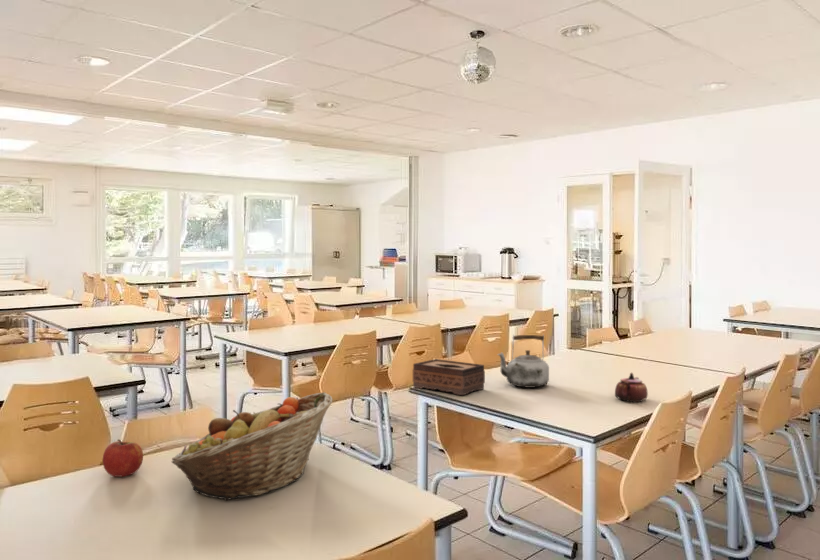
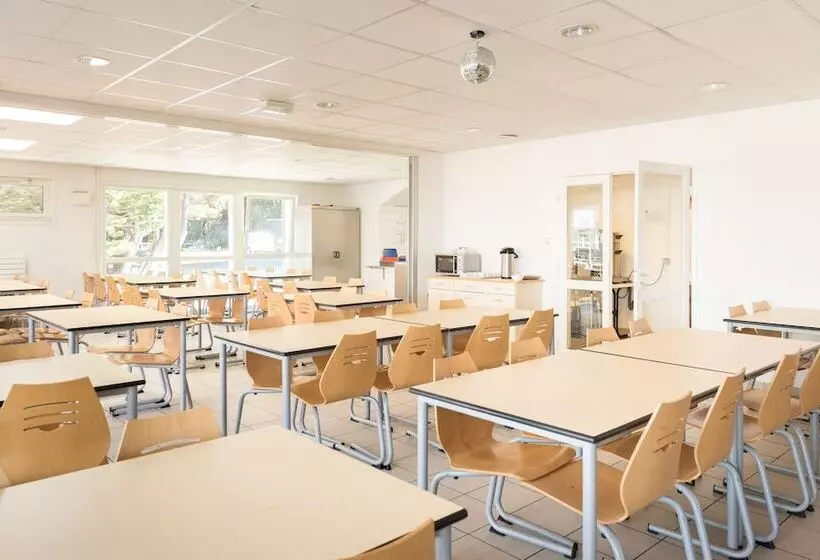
- kettle [496,333,550,389]
- teapot [614,372,649,403]
- fruit basket [171,391,333,501]
- tissue box [412,358,486,396]
- apple [102,438,144,478]
